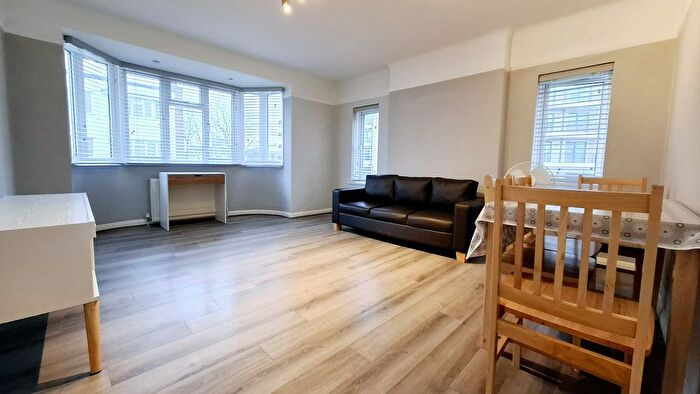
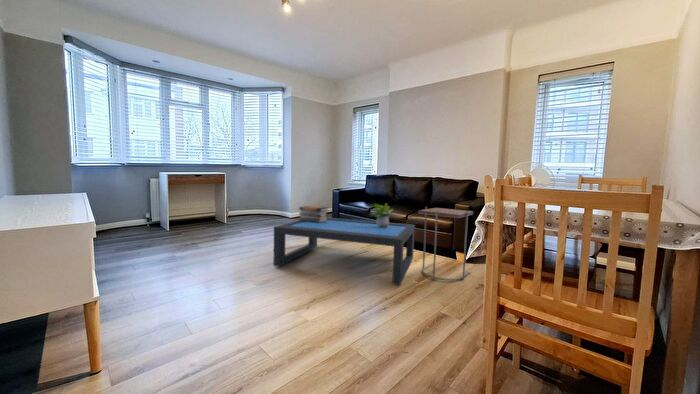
+ book stack [298,205,329,222]
+ side table [417,206,474,282]
+ coffee table [272,216,416,286]
+ potted plant [370,203,394,228]
